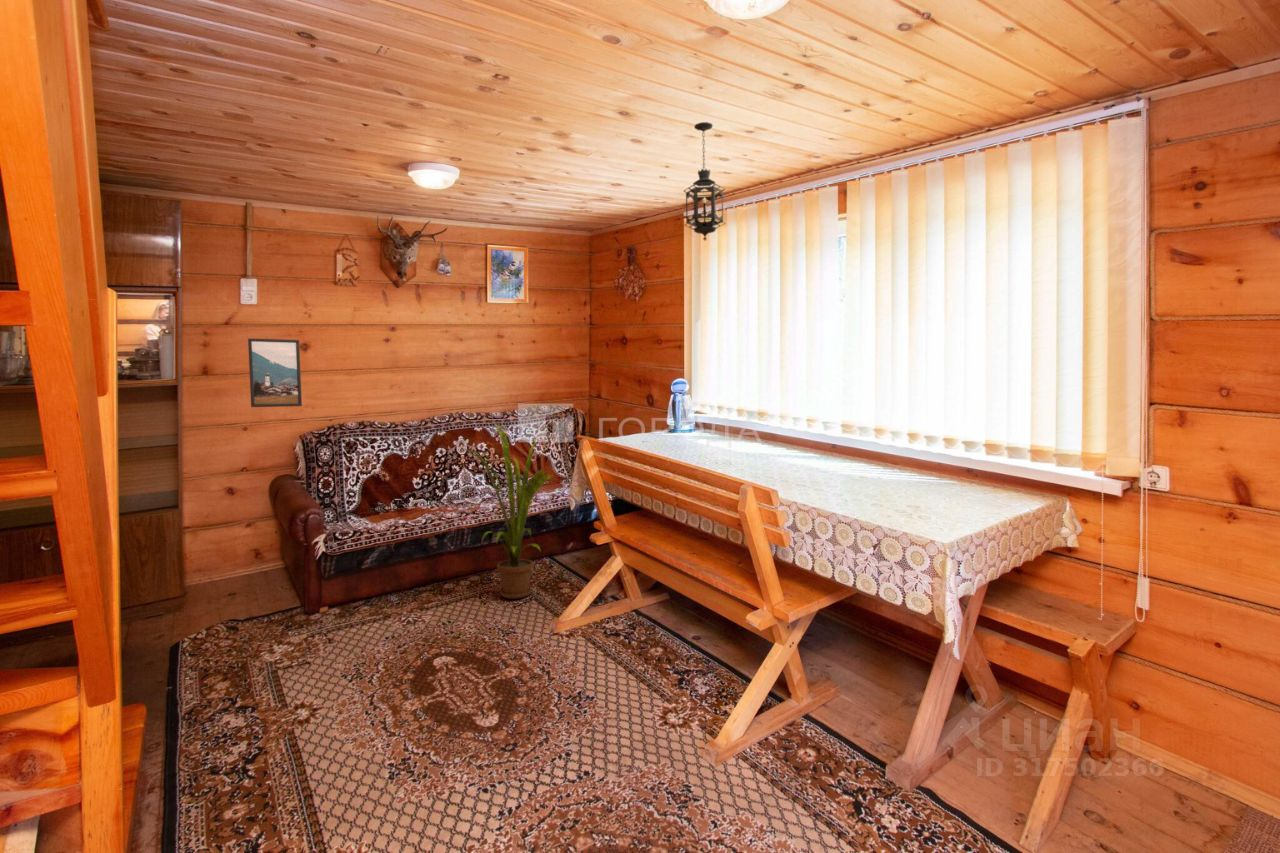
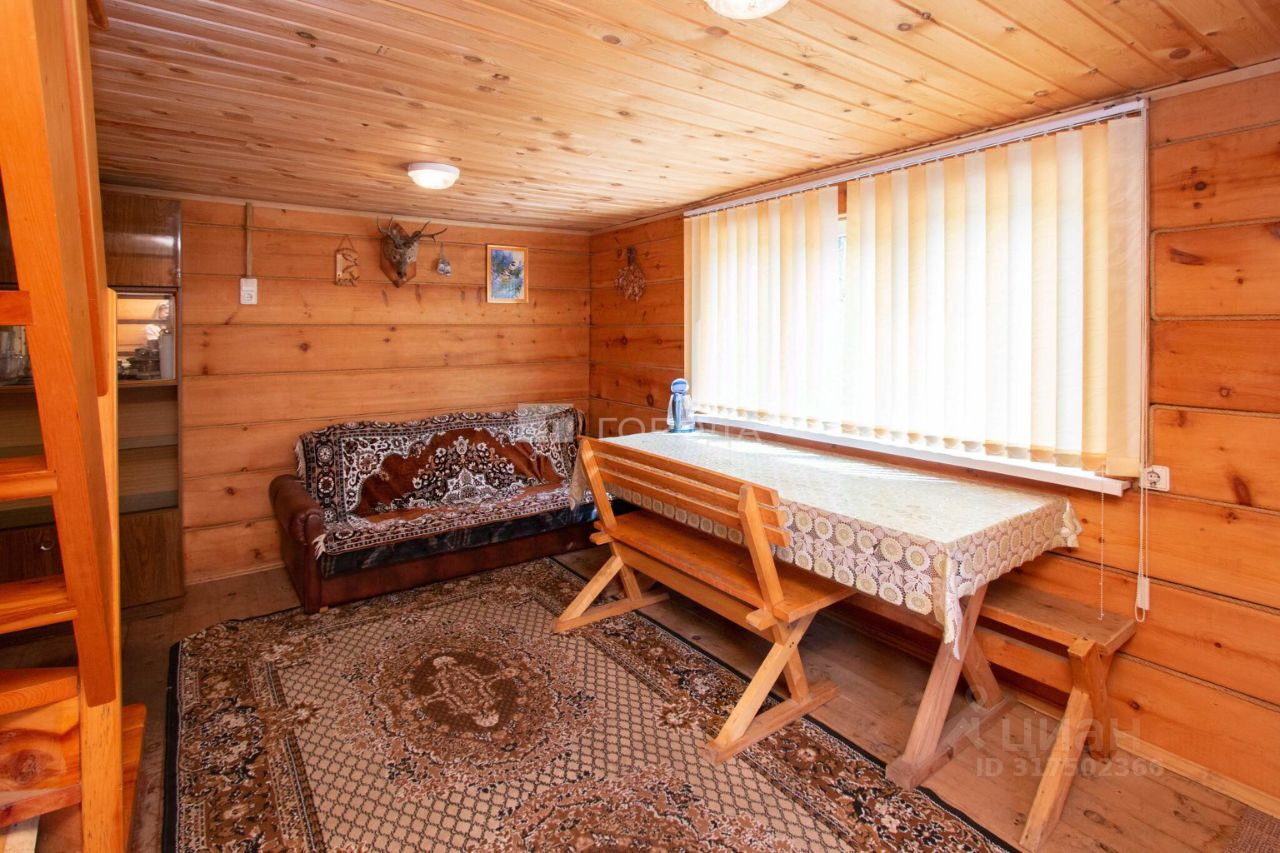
- hanging lantern [683,121,726,241]
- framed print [247,337,303,408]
- house plant [463,422,560,599]
